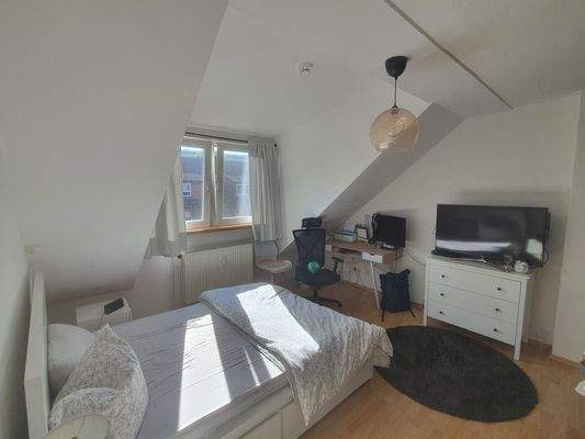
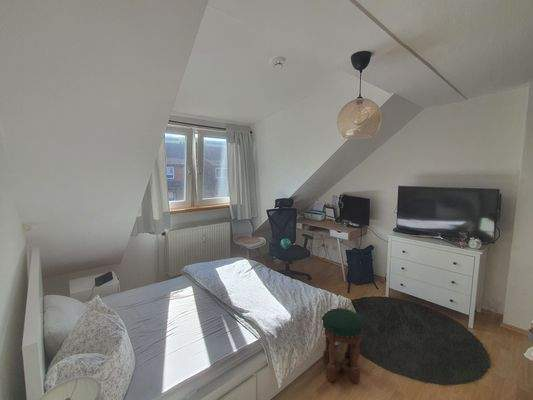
+ stool [321,307,365,385]
